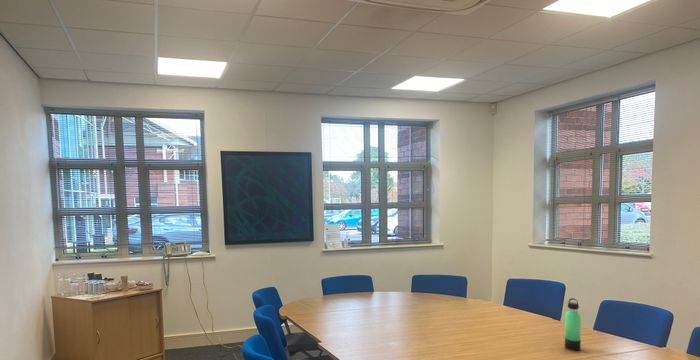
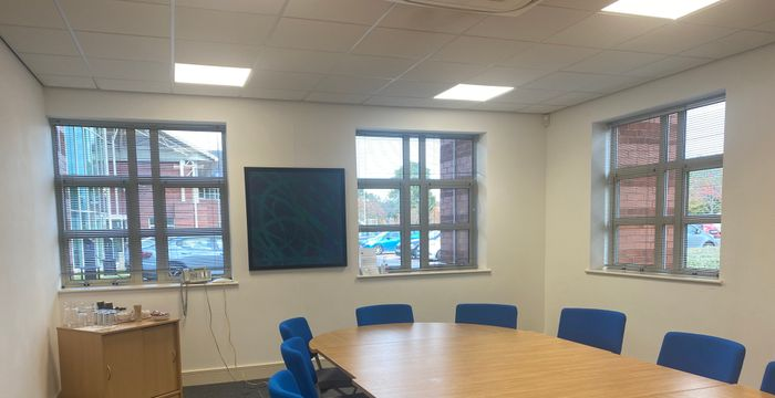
- thermos bottle [564,297,582,352]
